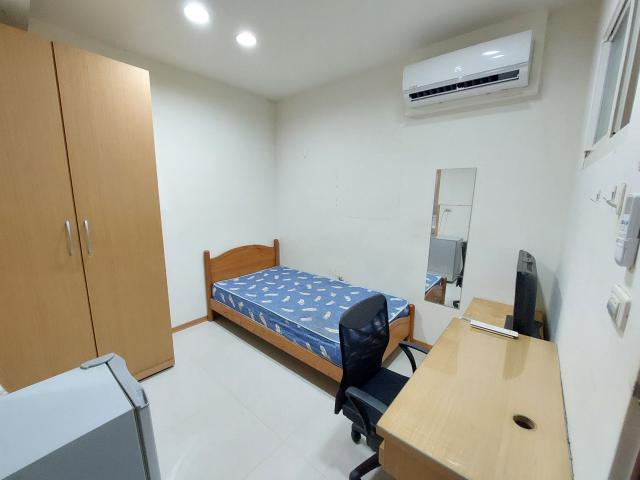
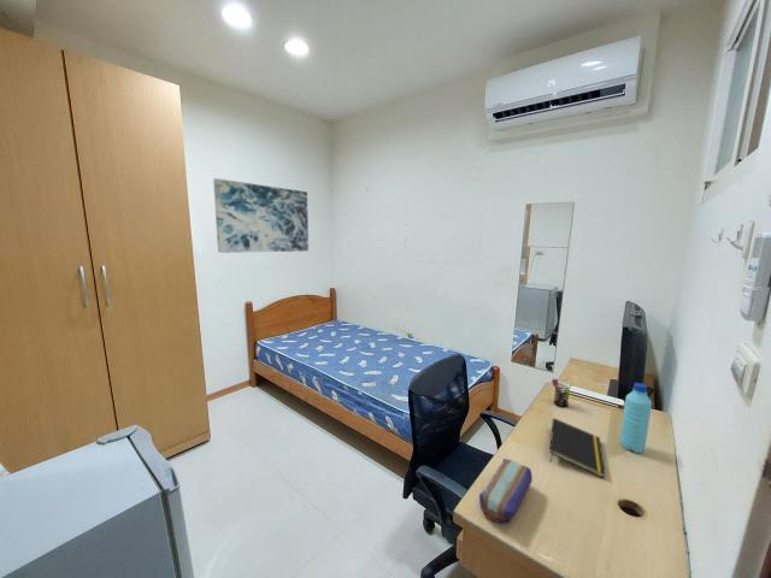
+ wall art [212,177,310,254]
+ pencil case [478,458,534,525]
+ water bottle [619,382,653,454]
+ notepad [548,417,607,479]
+ pen holder [551,378,573,408]
